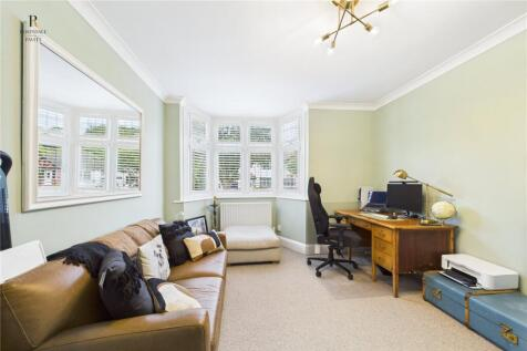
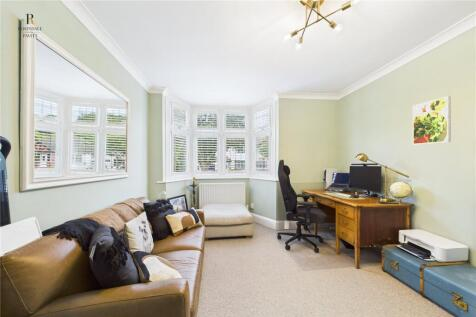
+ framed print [412,95,452,145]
